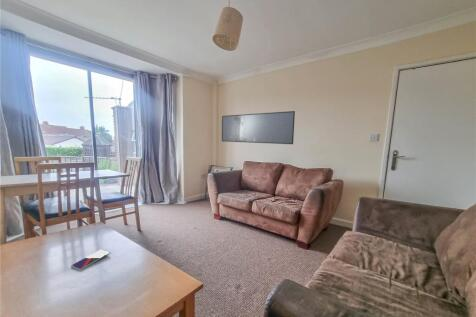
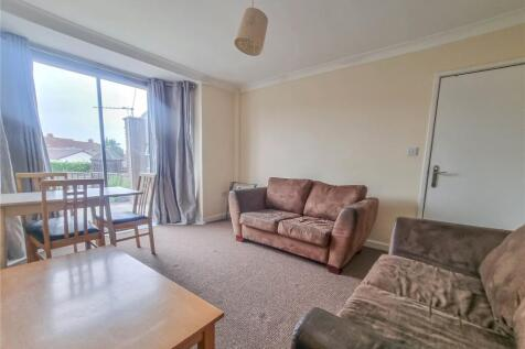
- smartphone [70,249,110,271]
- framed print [221,110,296,145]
